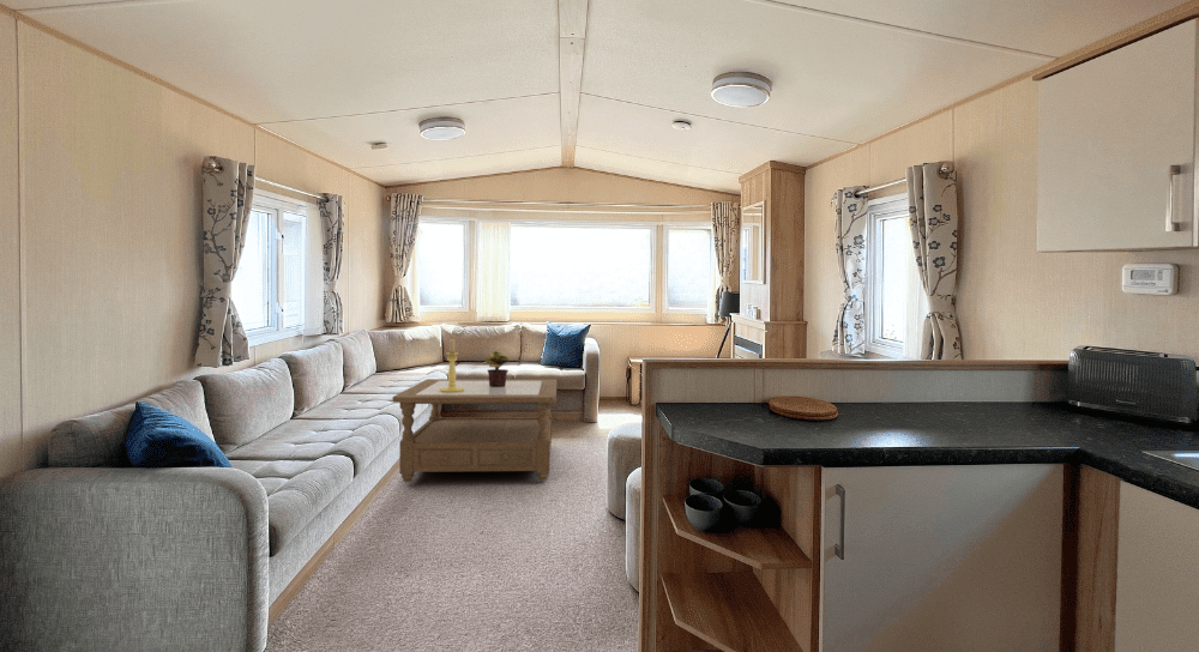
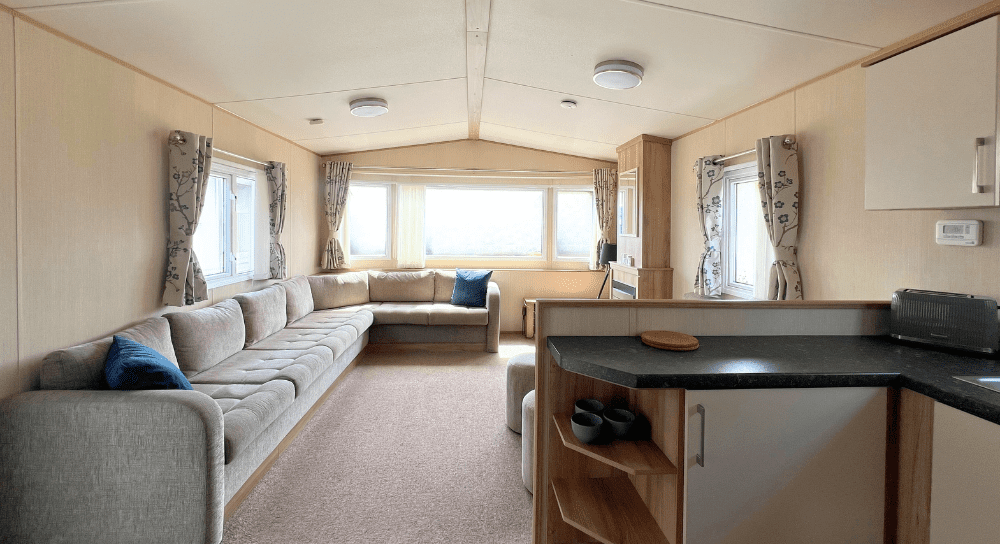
- candle holder [440,338,465,392]
- potted plant [481,350,511,387]
- coffee table [391,378,558,483]
